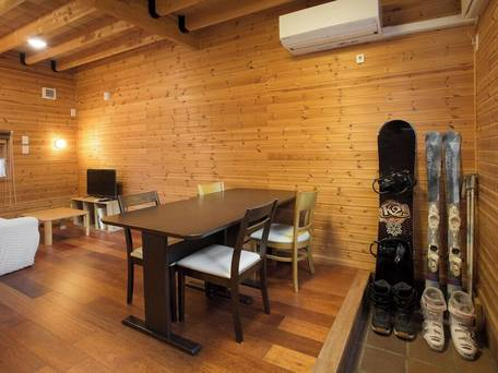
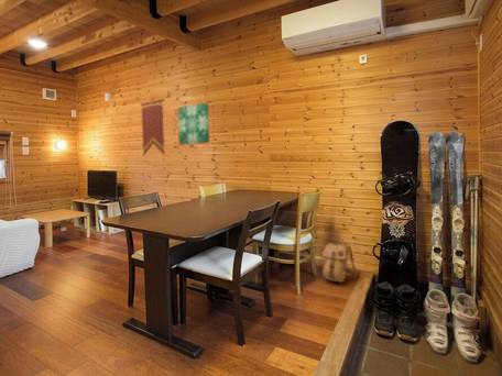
+ pennant [140,98,166,158]
+ backpack [321,242,360,284]
+ wall art [177,101,210,146]
